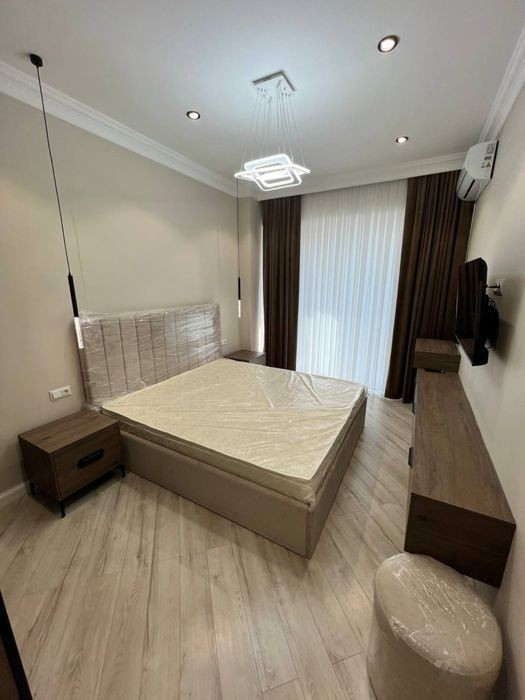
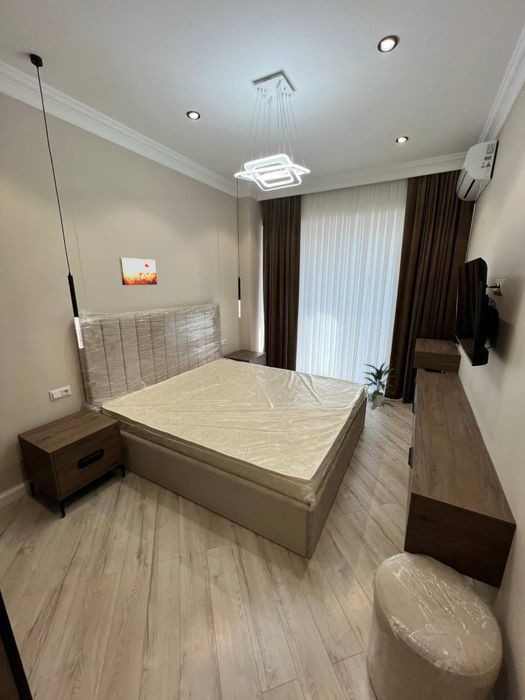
+ indoor plant [360,361,396,408]
+ wall art [118,257,158,286]
